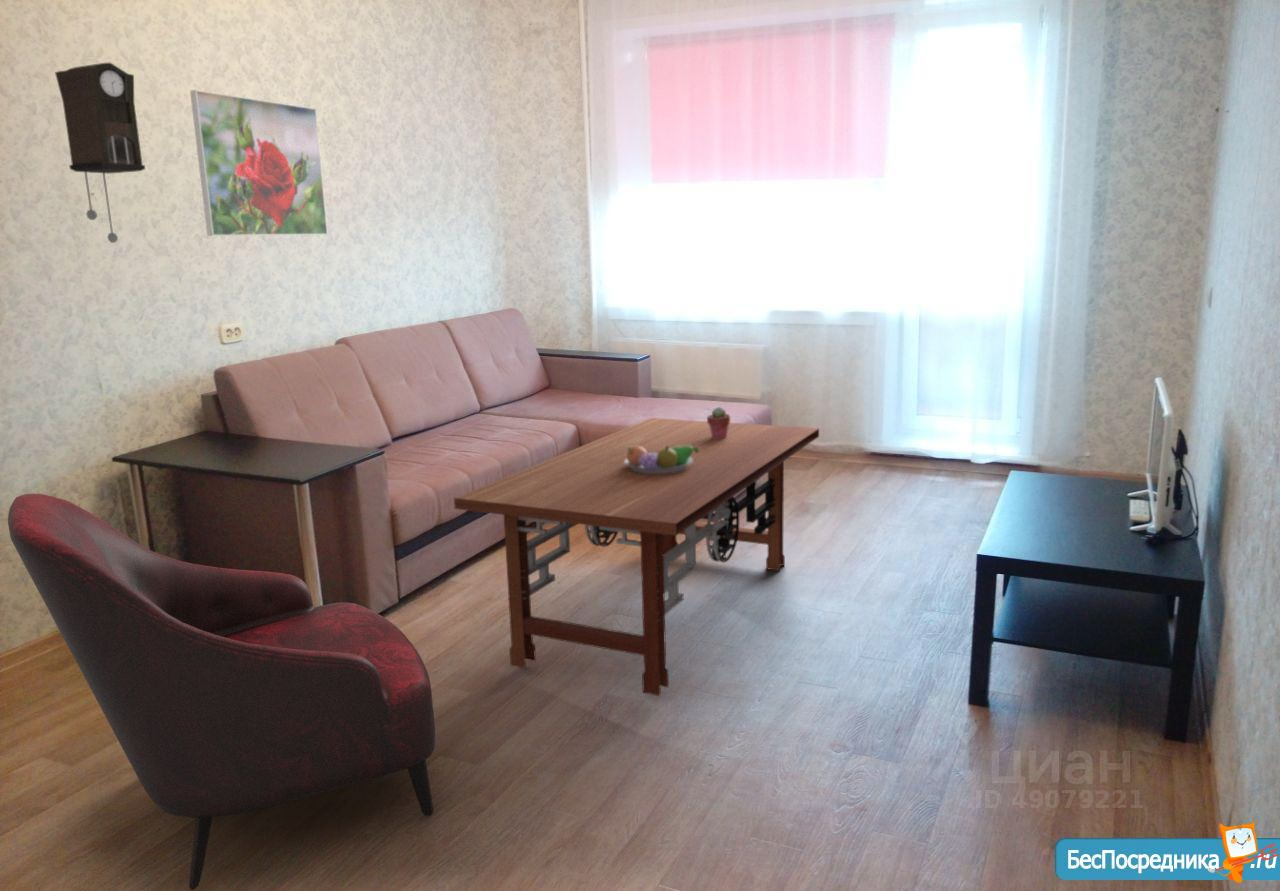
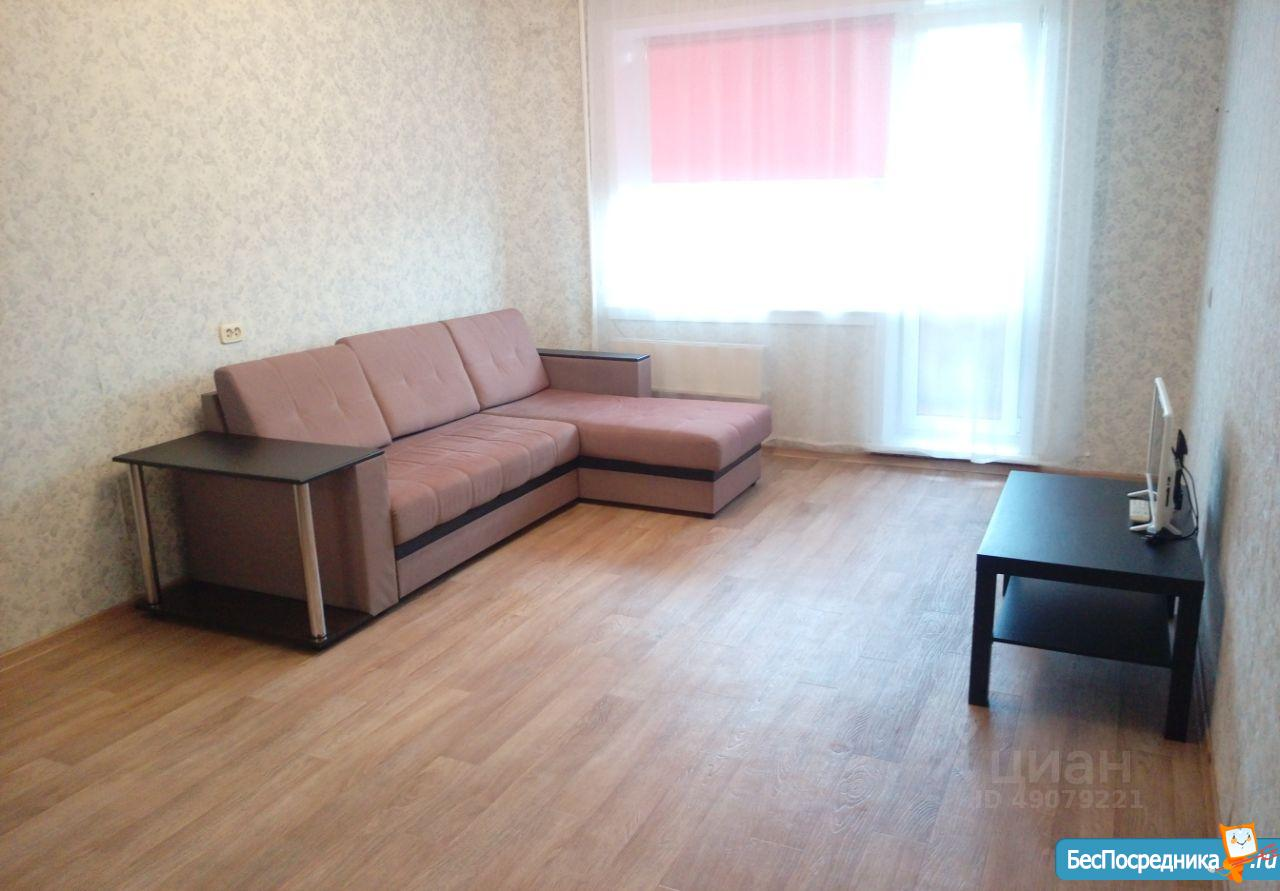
- potted succulent [706,406,731,439]
- pendulum clock [54,62,146,244]
- fruit bowl [625,446,699,474]
- coffee table [453,417,820,697]
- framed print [189,89,329,237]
- armchair [7,493,436,891]
